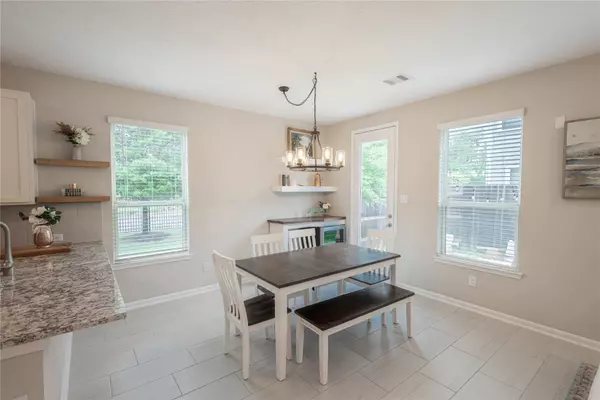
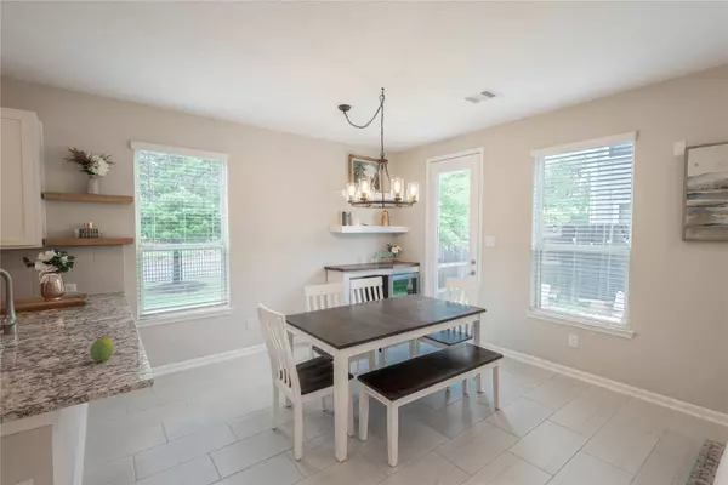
+ fruit [89,336,115,364]
